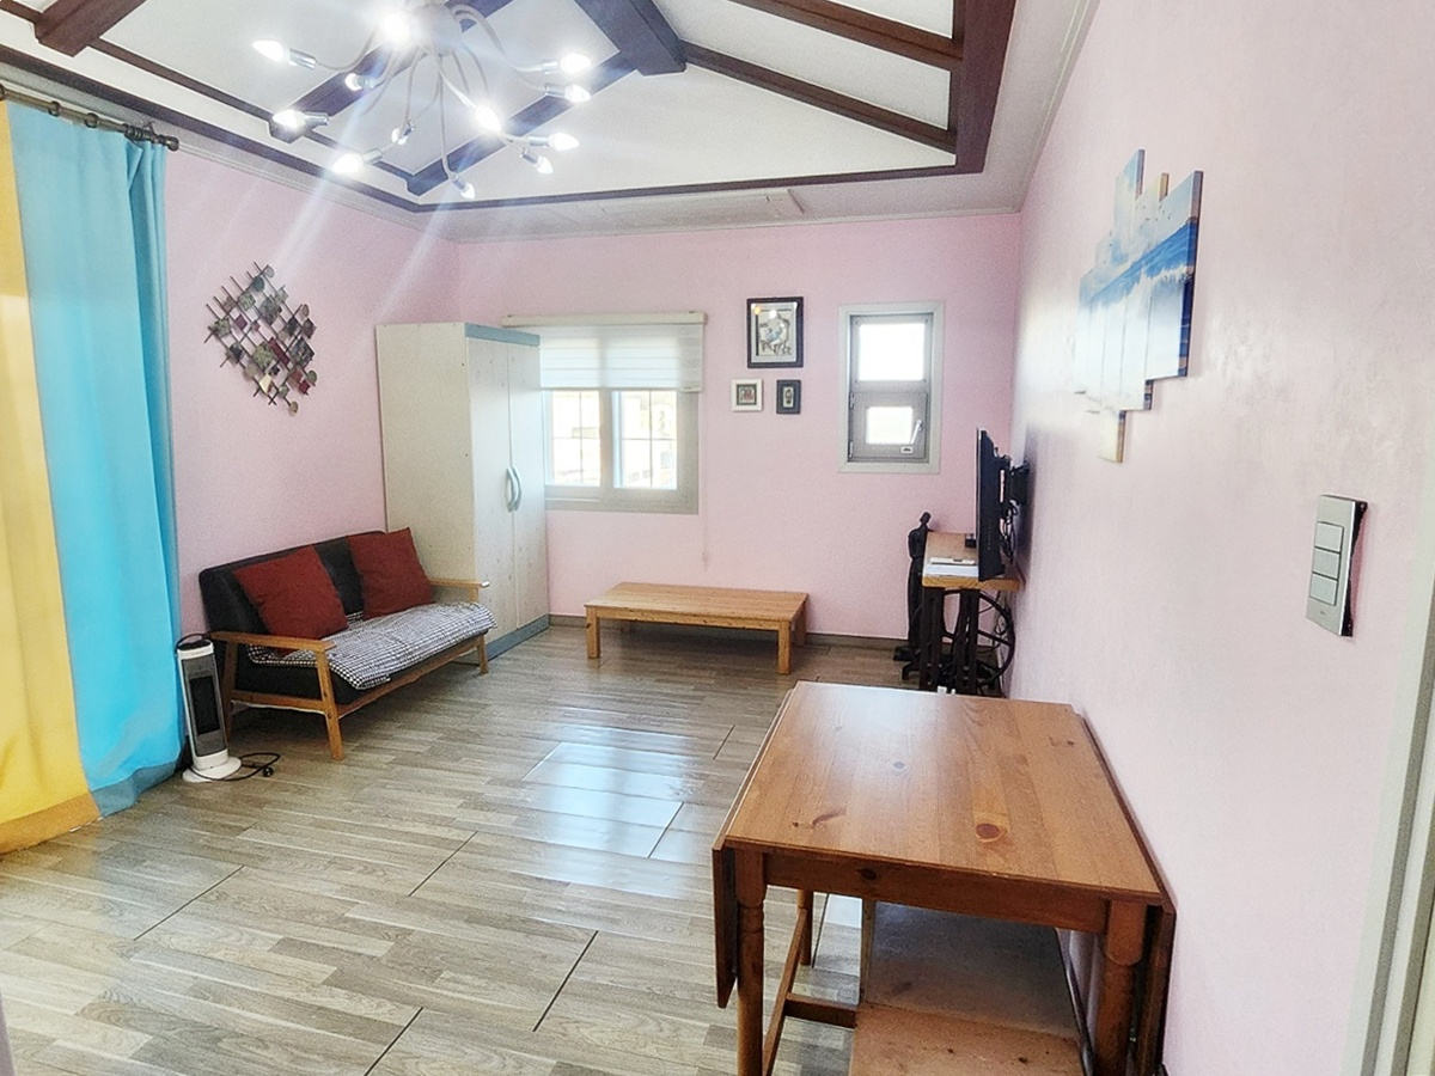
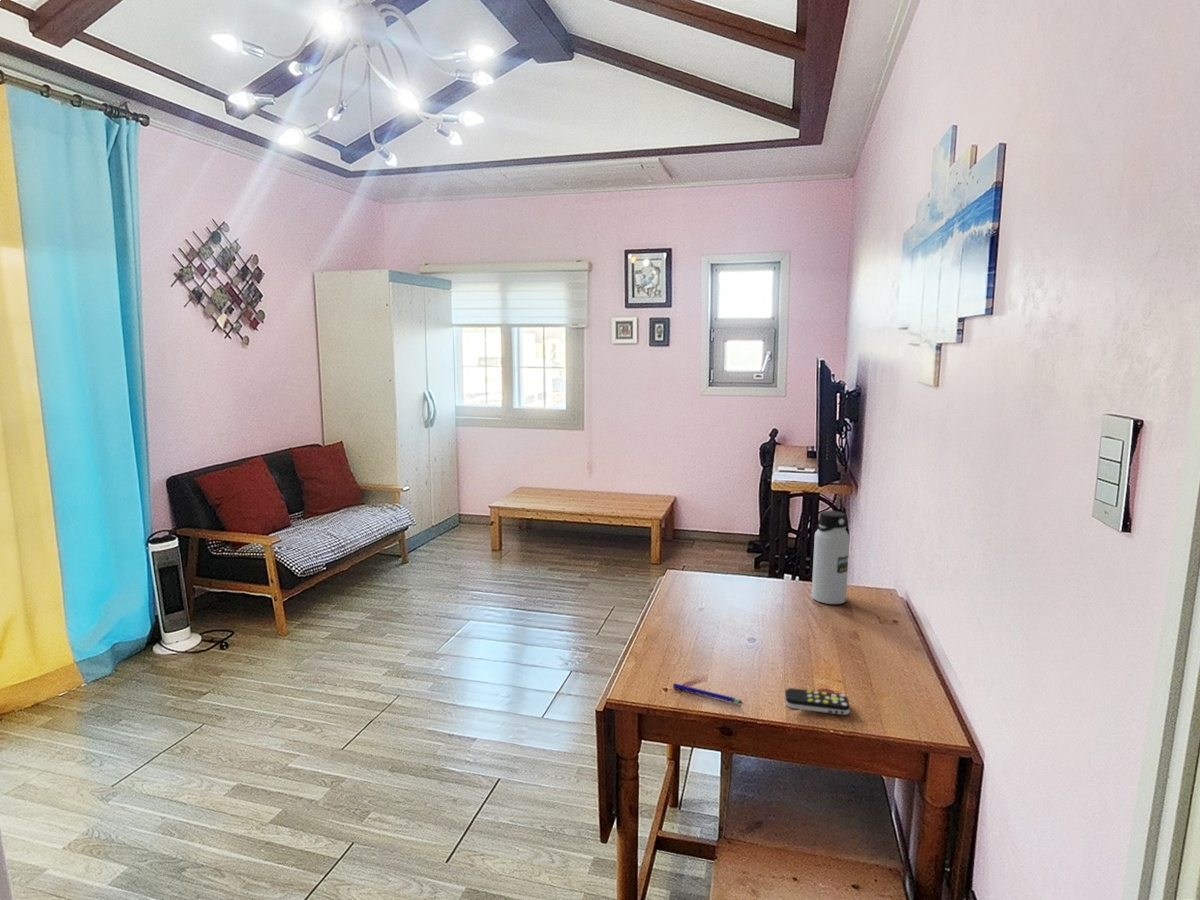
+ remote control [784,687,851,716]
+ water bottle [811,510,851,605]
+ pen [672,682,742,704]
